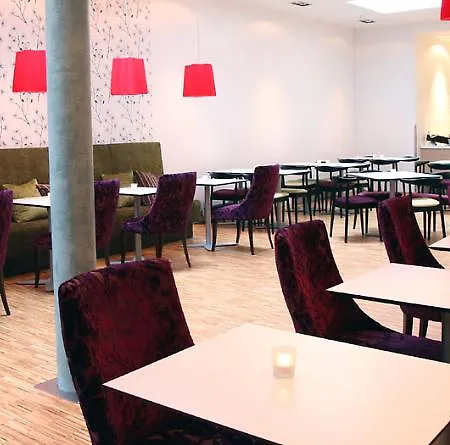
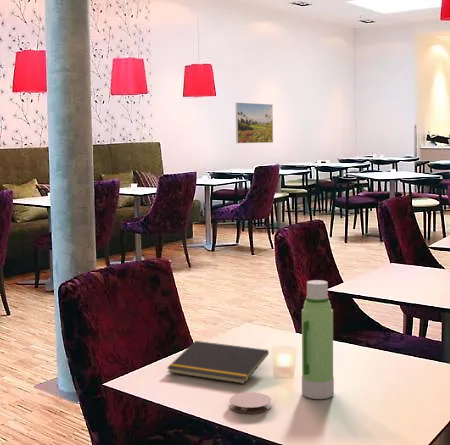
+ coaster [229,391,272,414]
+ water bottle [301,279,335,400]
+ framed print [235,102,274,144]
+ notepad [166,340,270,385]
